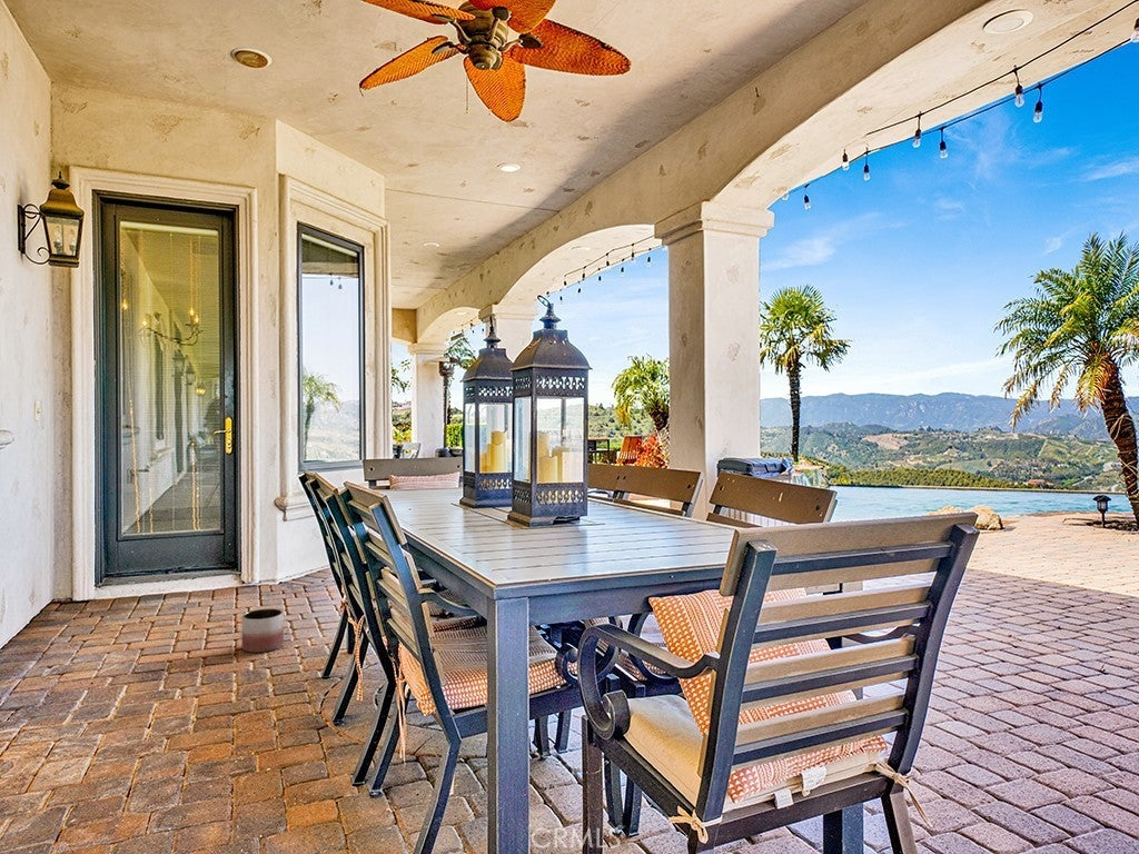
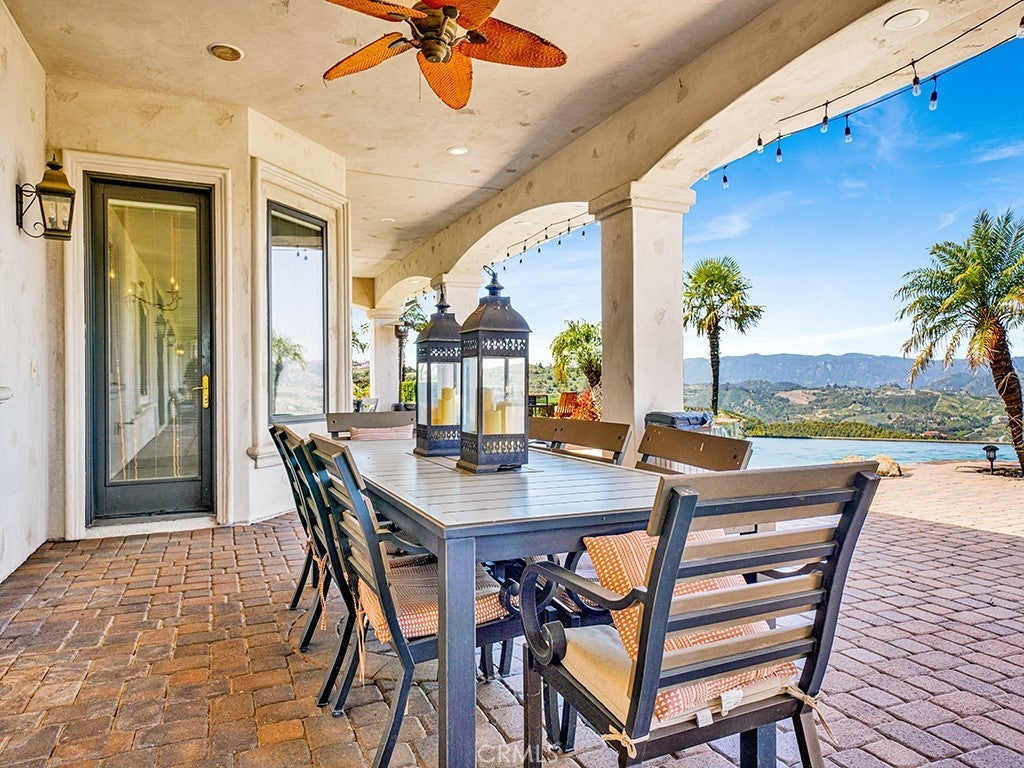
- planter [241,607,285,654]
